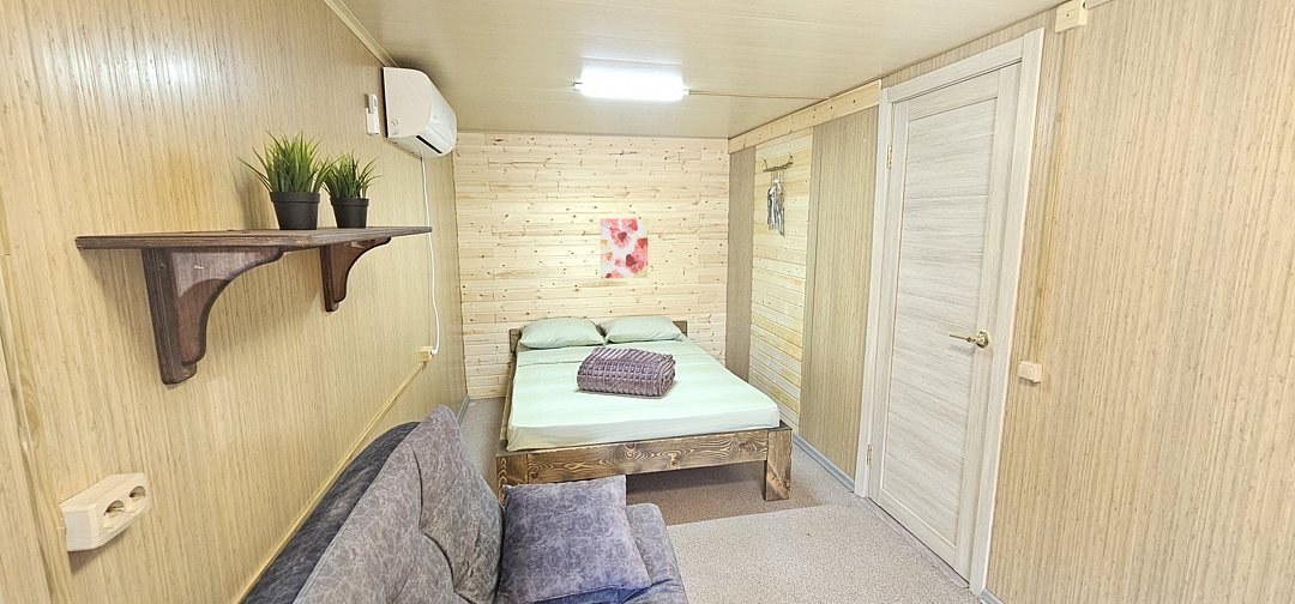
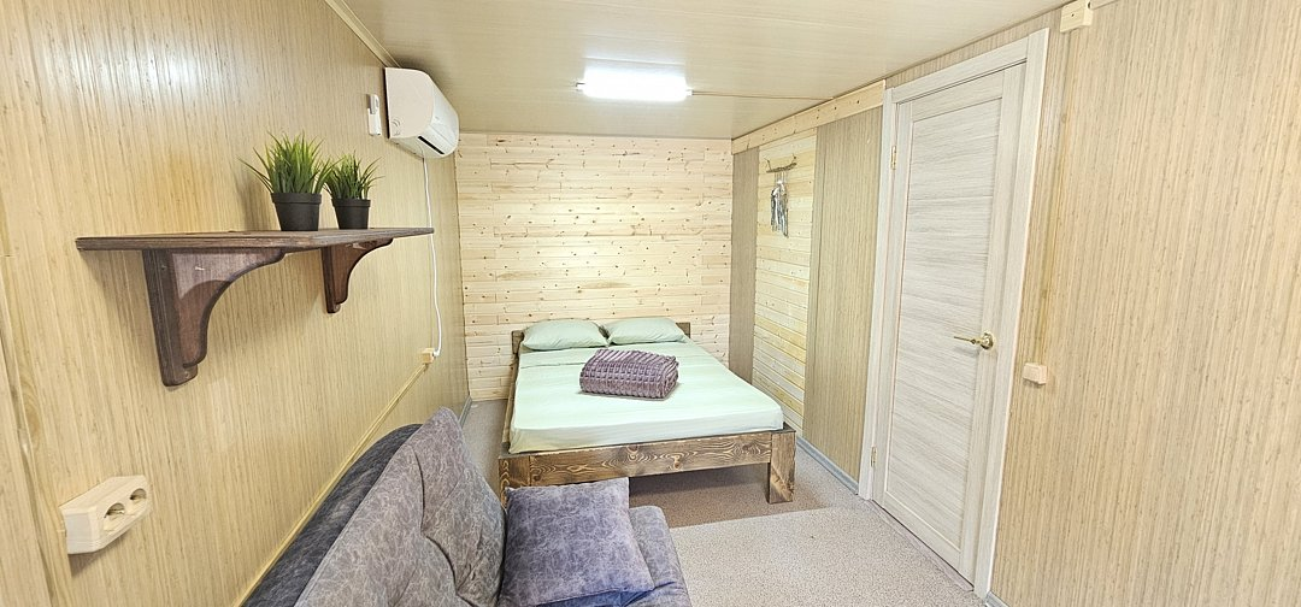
- wall art [600,218,649,279]
